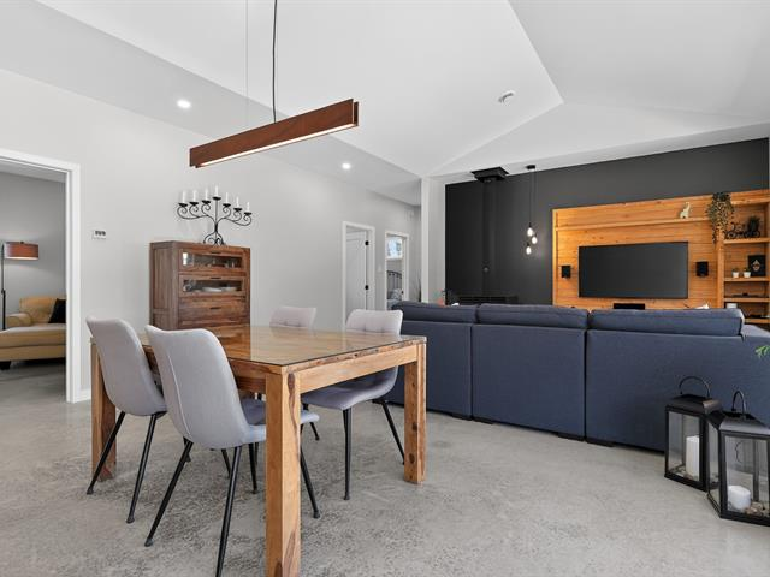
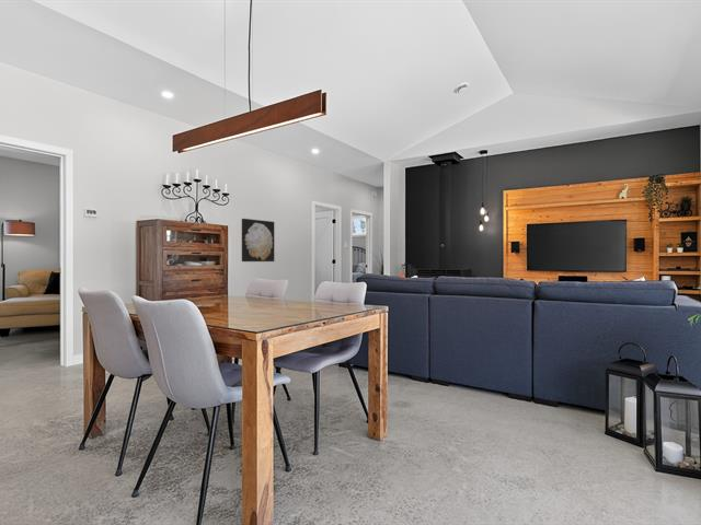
+ wall art [241,218,275,262]
